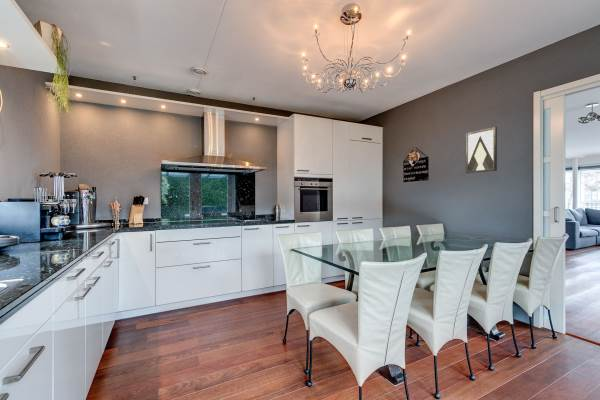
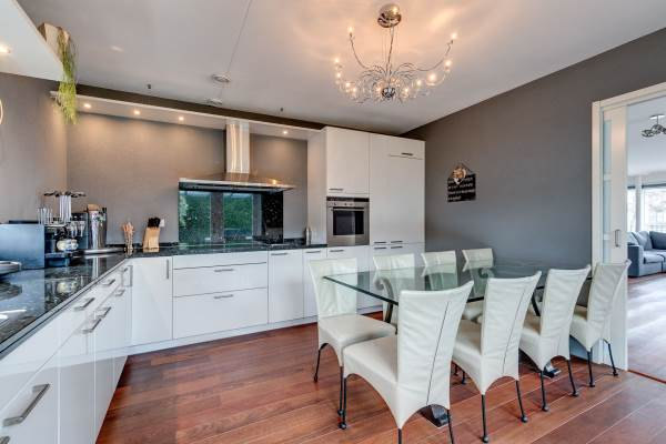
- wall art [465,126,498,174]
